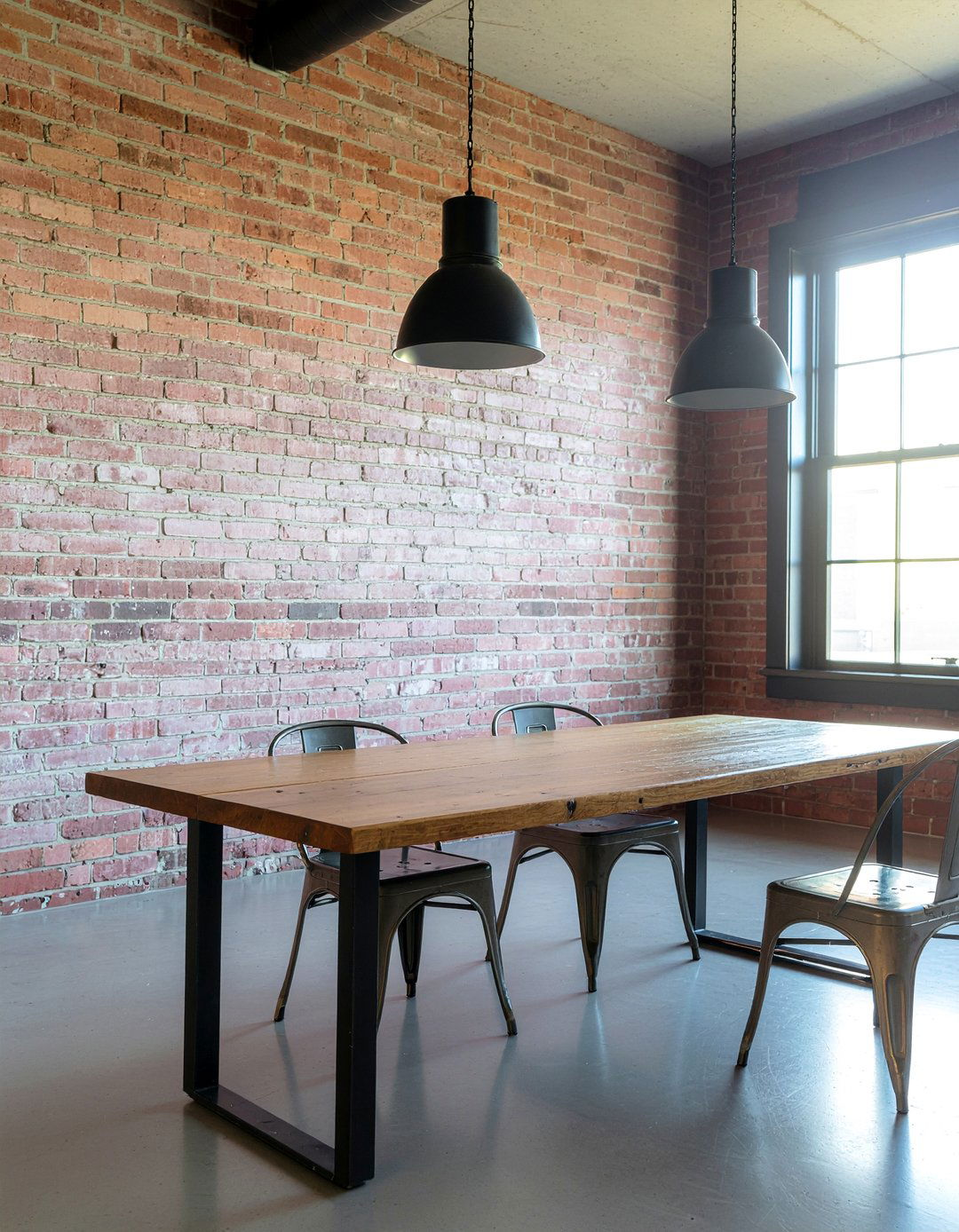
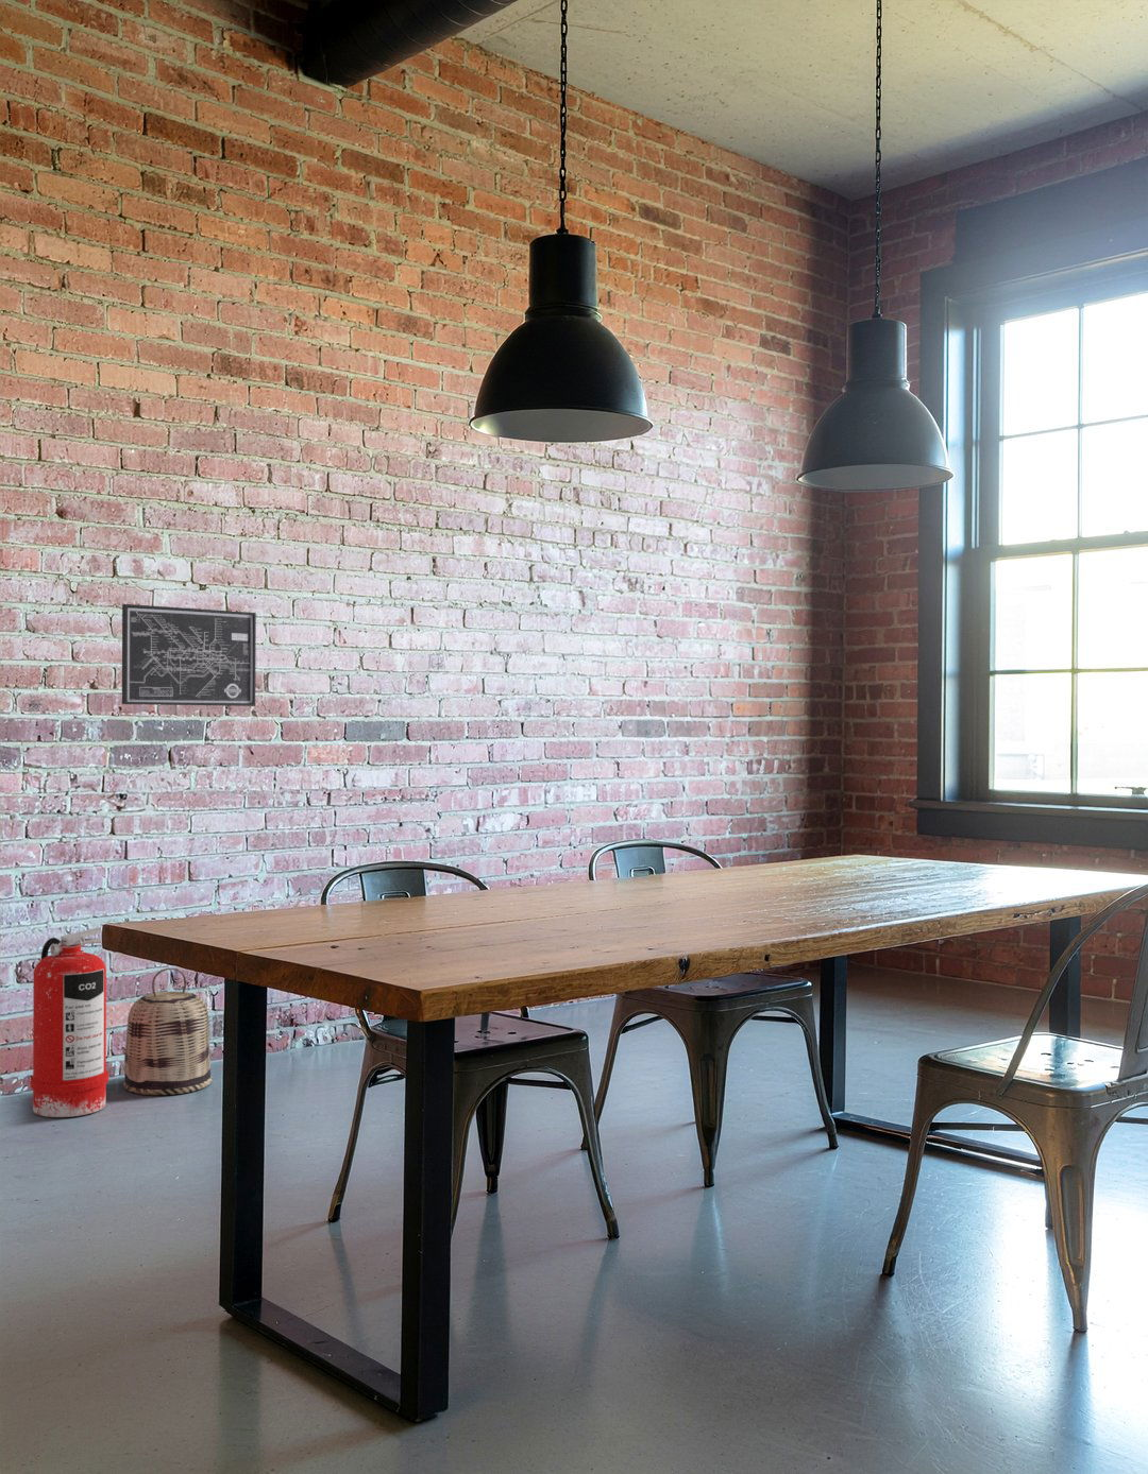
+ fire extinguisher [29,926,109,1119]
+ basket [122,968,213,1096]
+ wall art [121,603,257,707]
